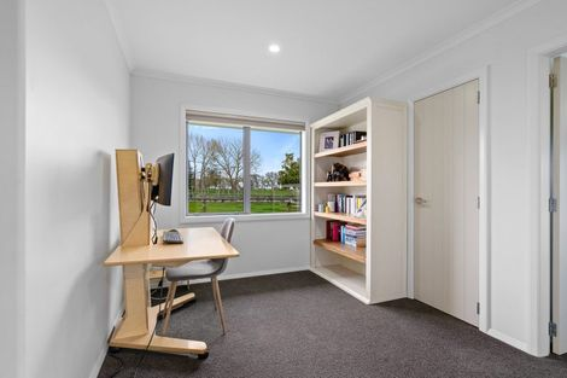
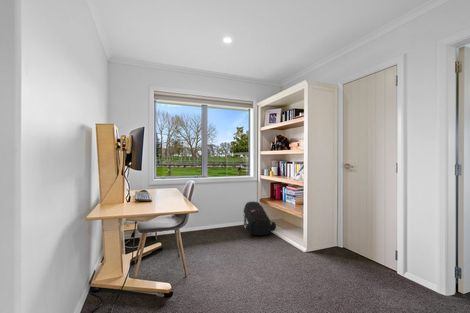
+ backpack [242,200,277,236]
